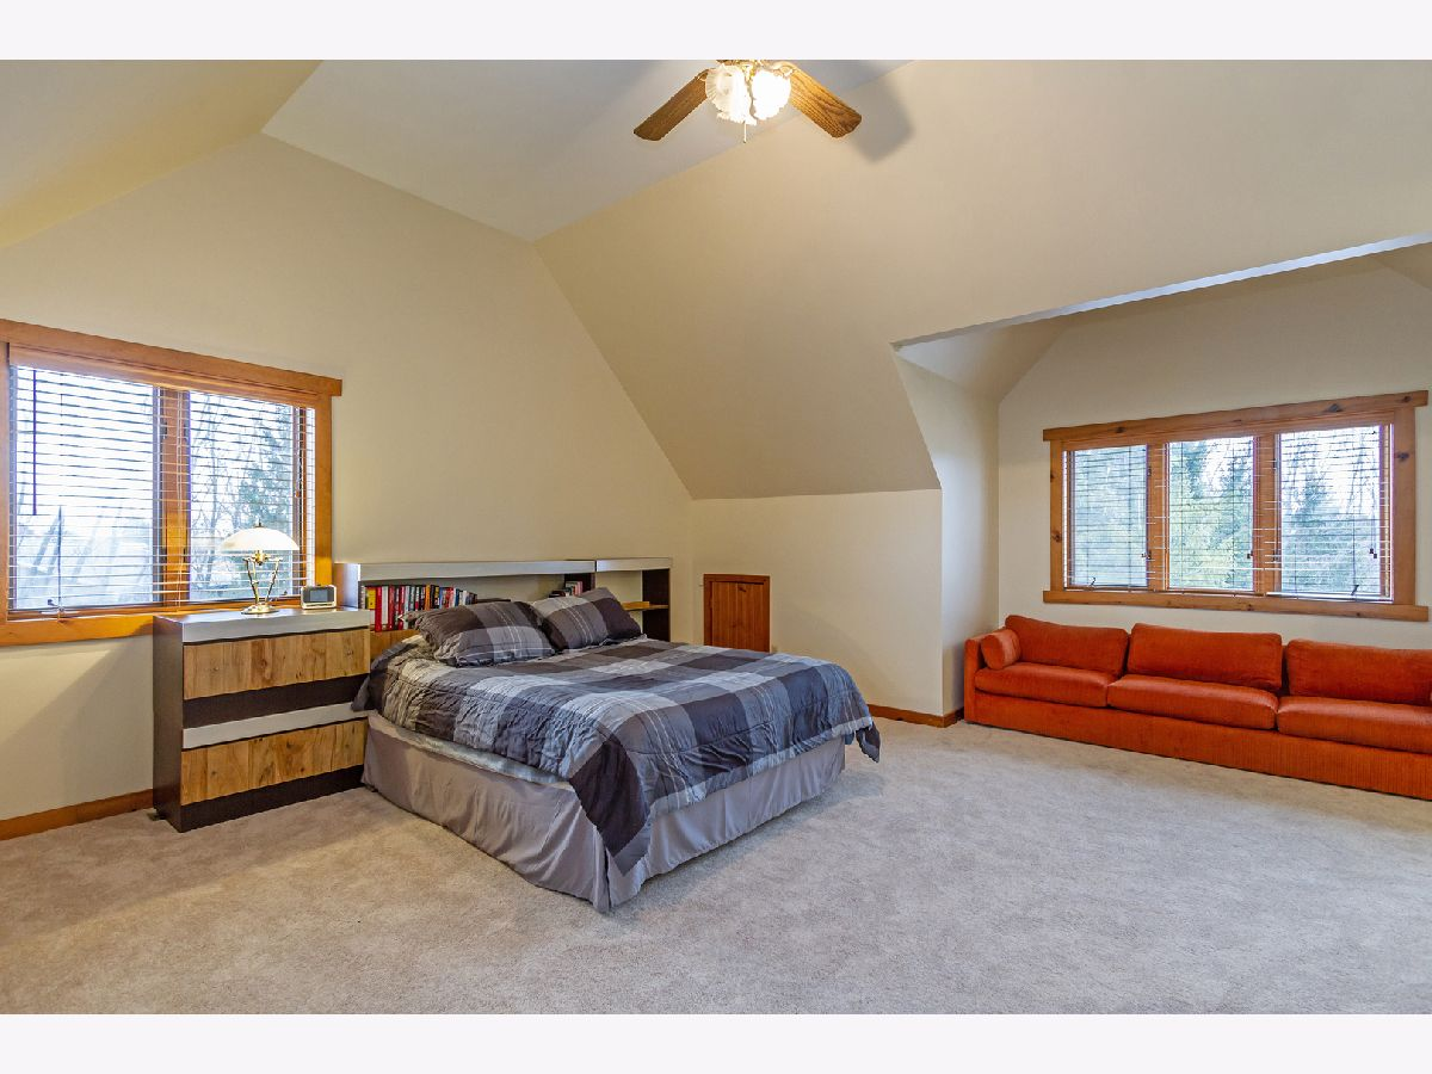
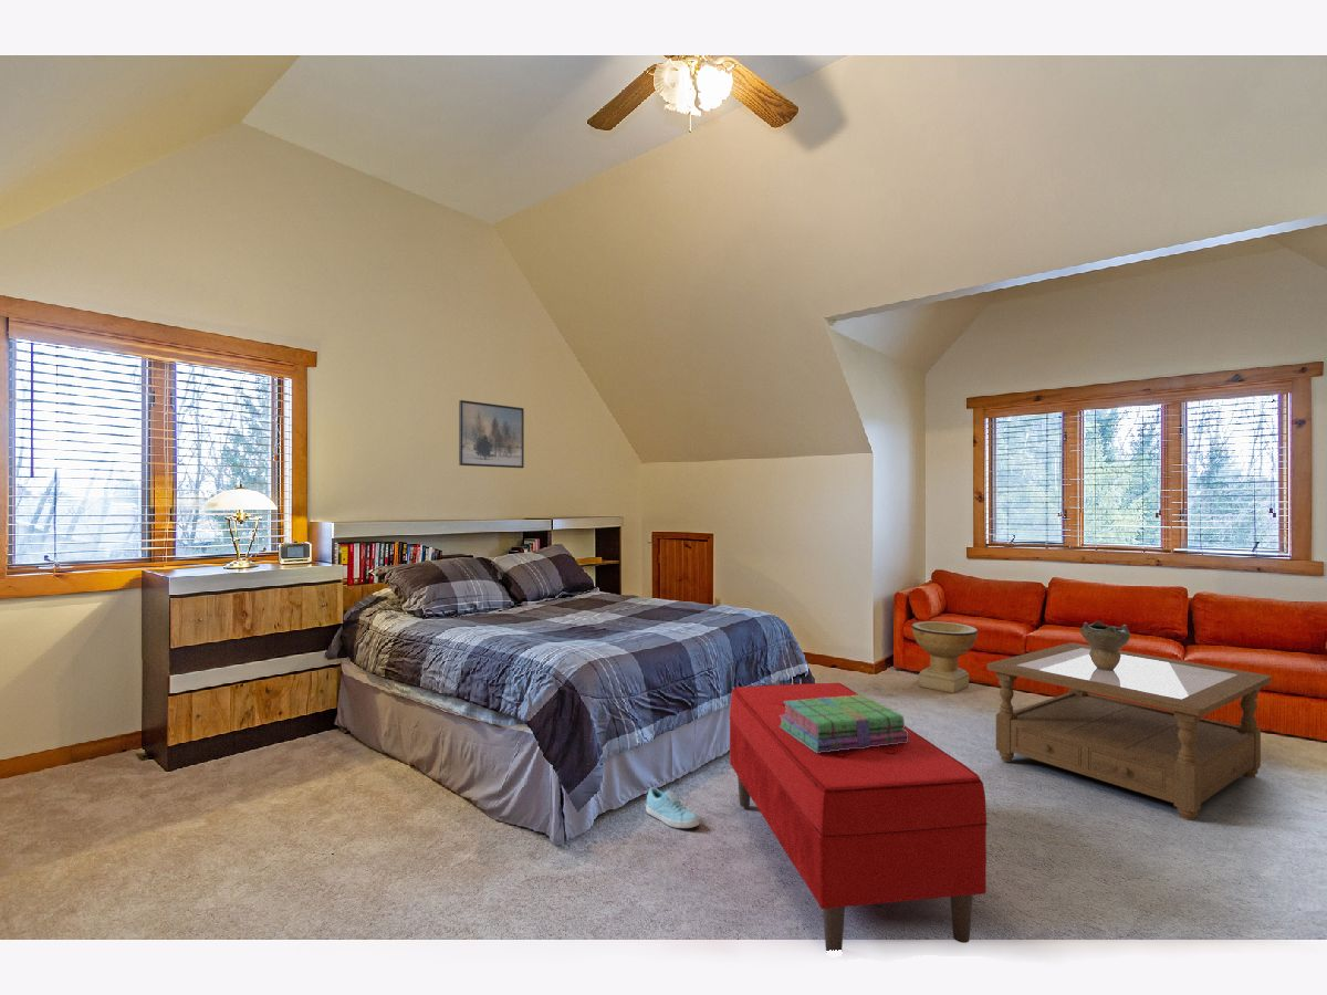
+ bench [728,682,989,952]
+ sneaker [645,786,701,829]
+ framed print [458,399,525,469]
+ stack of books [780,694,908,753]
+ decorative bowl [910,620,979,694]
+ decorative bowl [1079,620,1131,670]
+ coffee table [986,641,1273,821]
